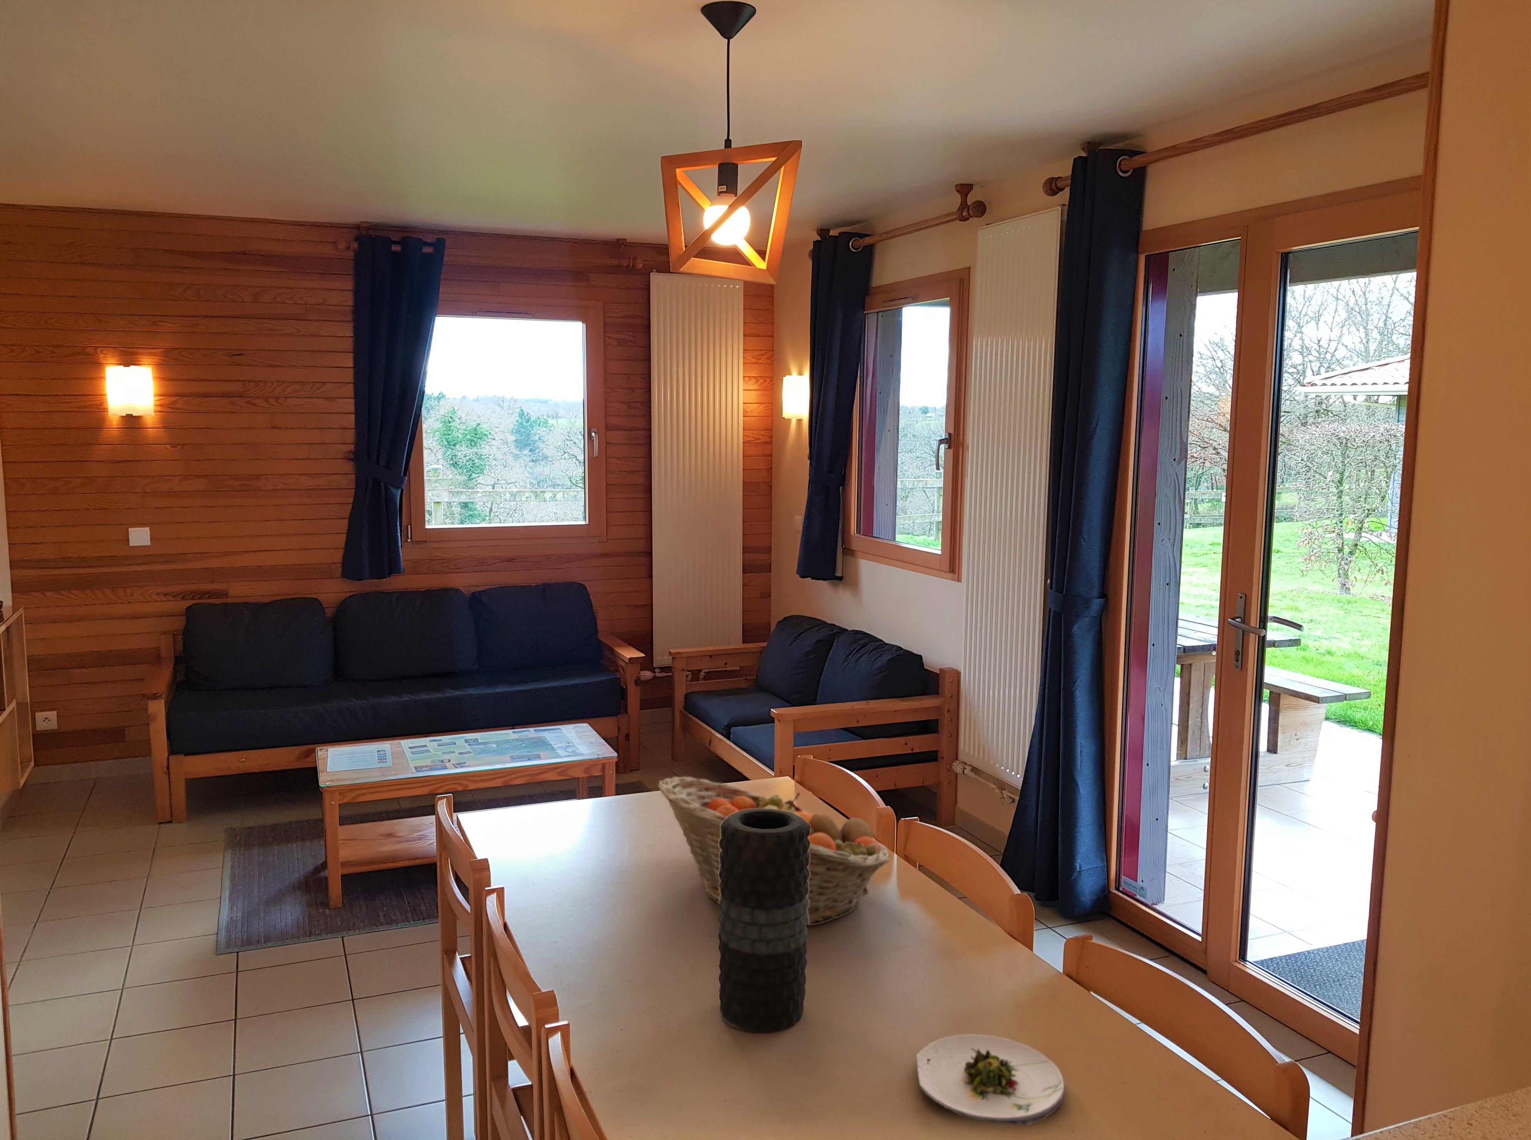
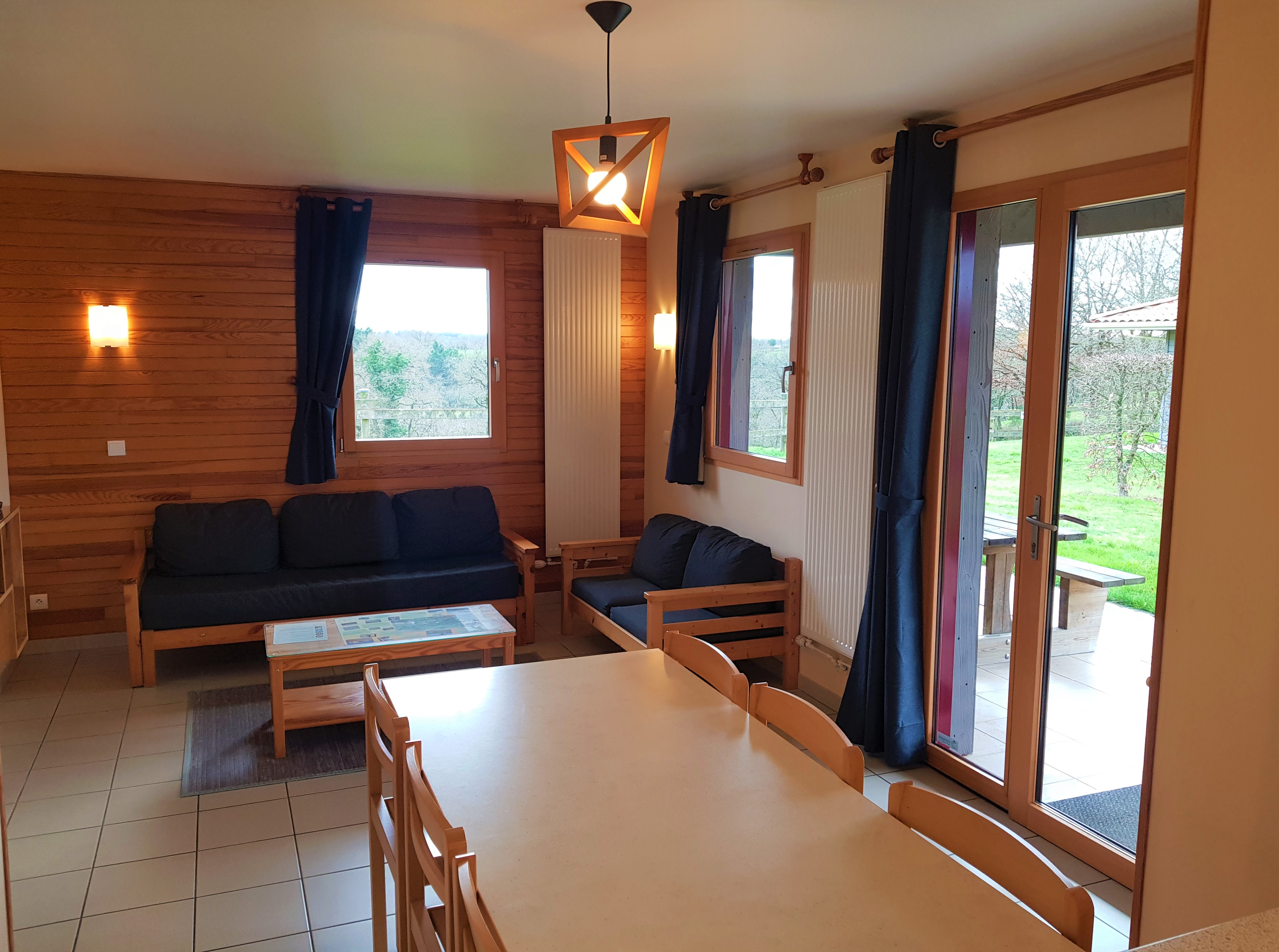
- vase [718,808,810,1032]
- salad plate [916,1033,1065,1126]
- fruit basket [658,776,889,926]
